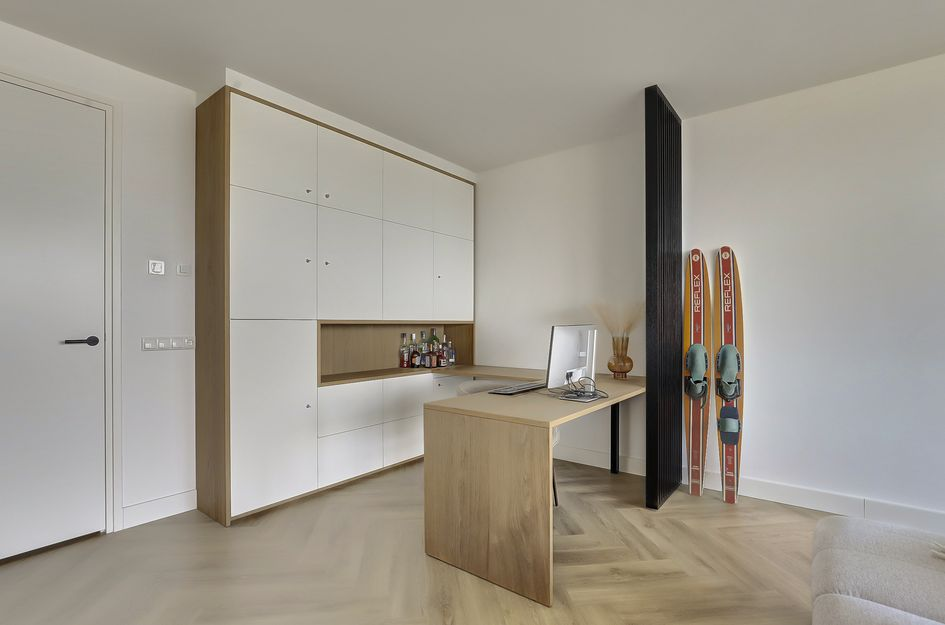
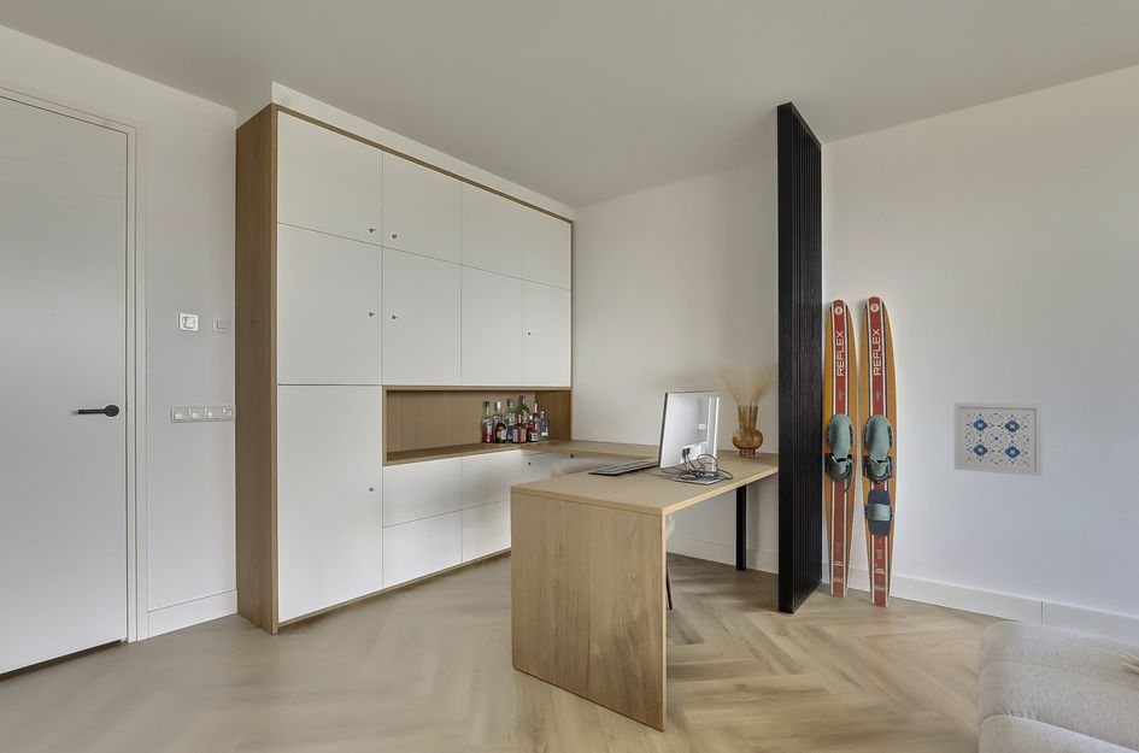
+ wall art [953,401,1043,477]
